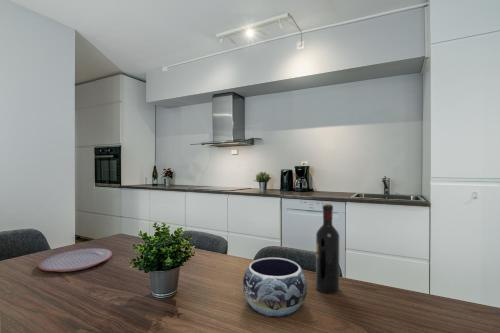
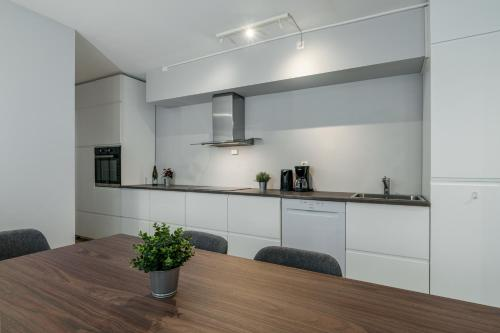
- plate [37,247,113,273]
- wine bottle [315,203,340,295]
- decorative bowl [242,257,308,318]
